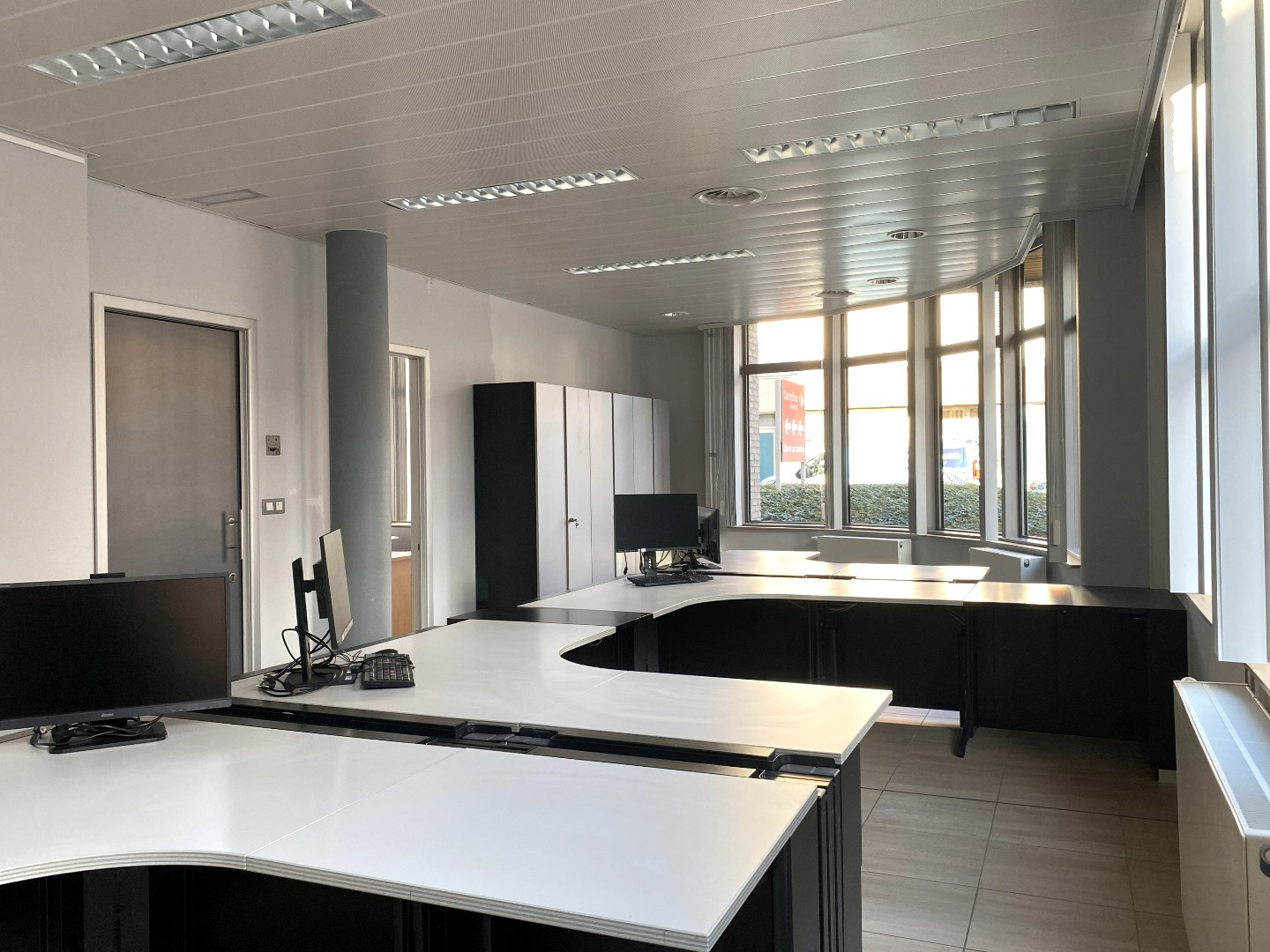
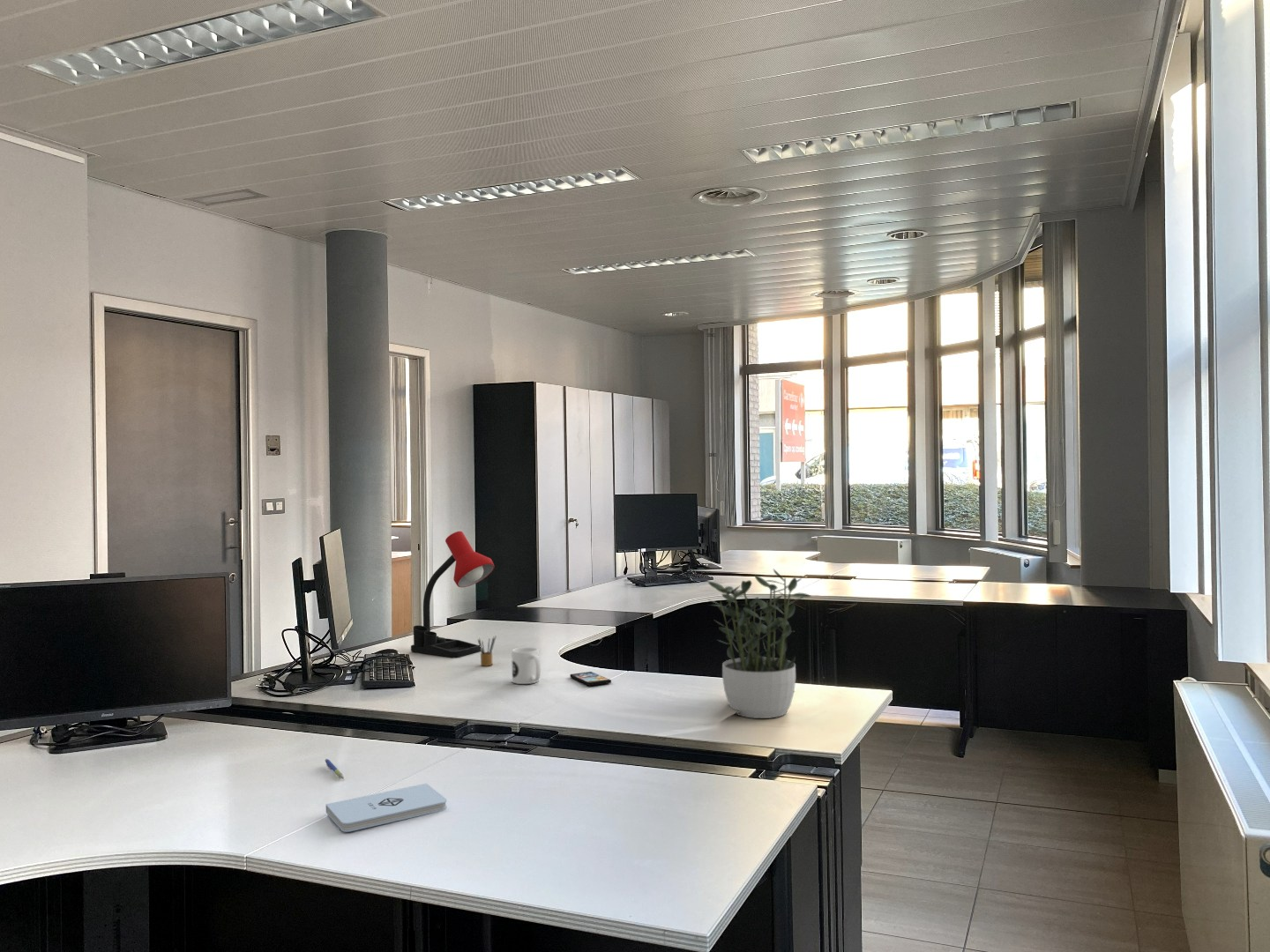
+ notepad [325,783,448,833]
+ pencil box [477,636,497,666]
+ pen [325,758,345,779]
+ potted plant [707,569,812,719]
+ desk lamp [410,531,495,658]
+ smartphone [569,671,612,687]
+ mug [511,646,542,685]
